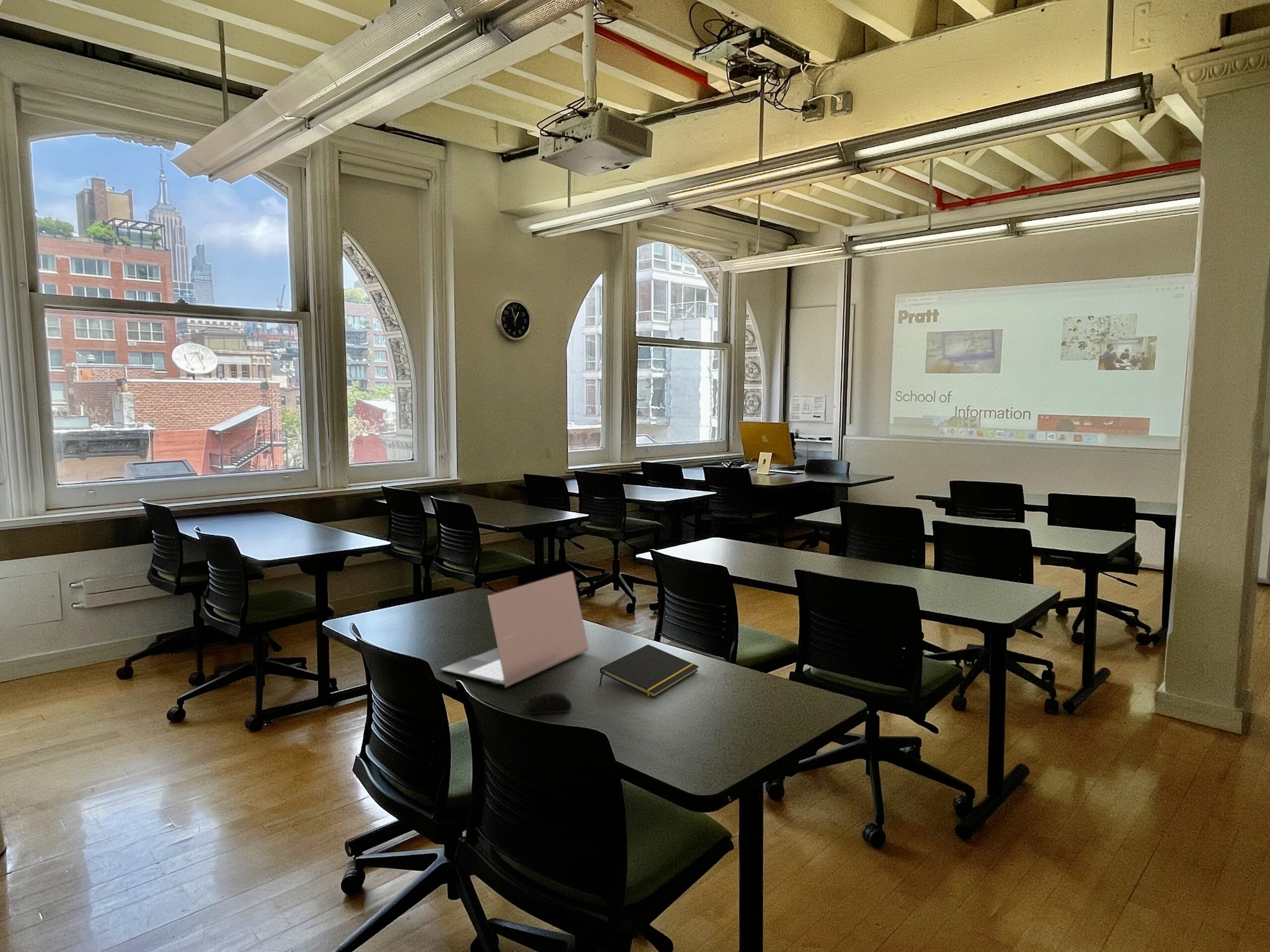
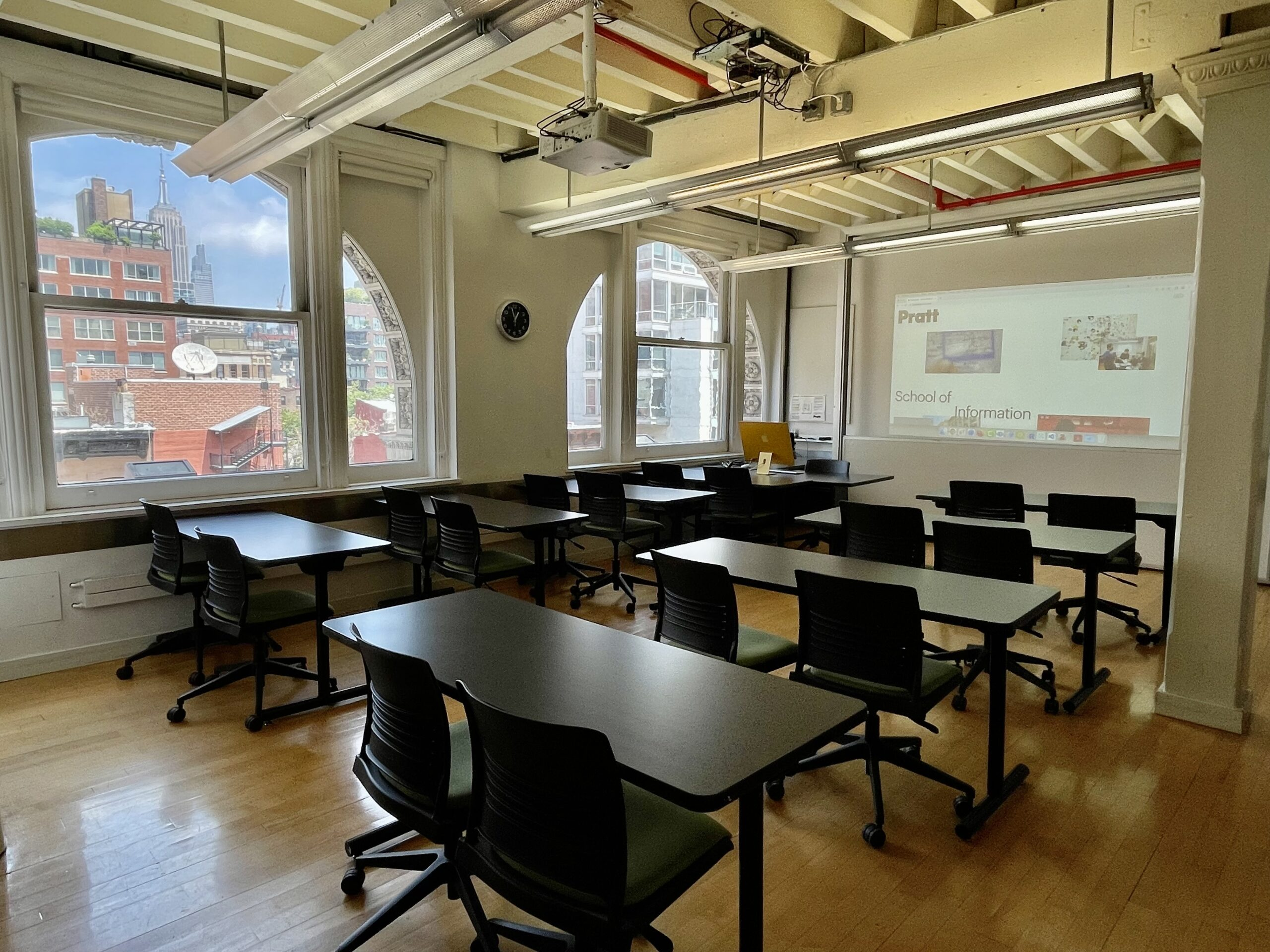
- notepad [599,644,699,698]
- computer mouse [522,692,572,714]
- laptop [441,571,589,688]
